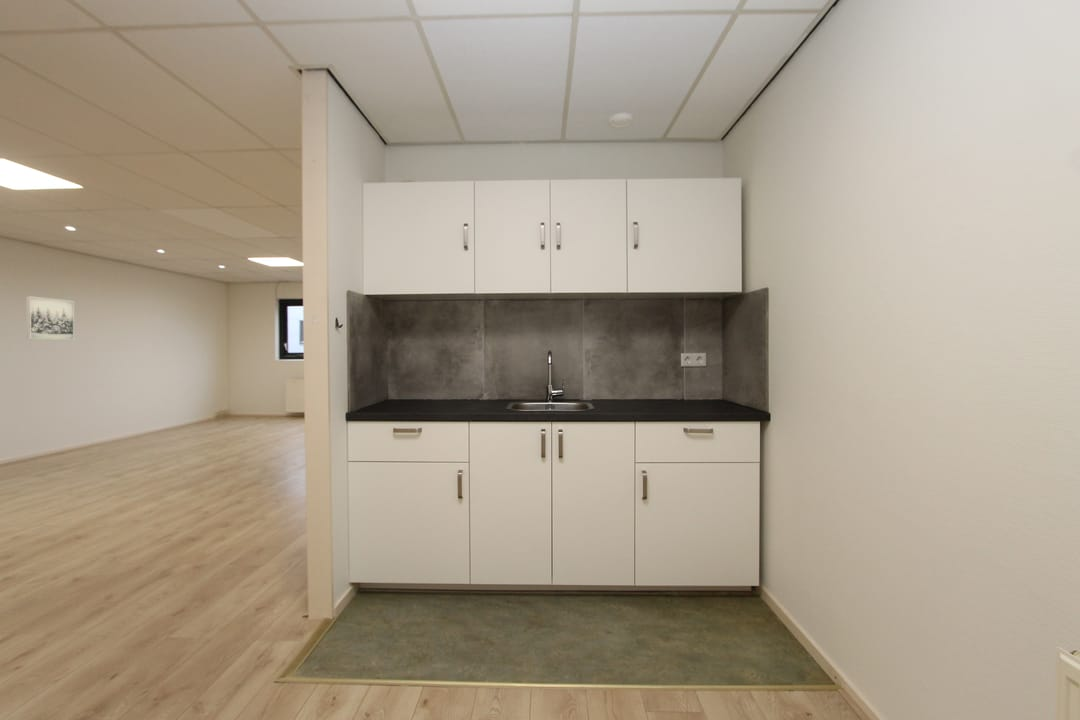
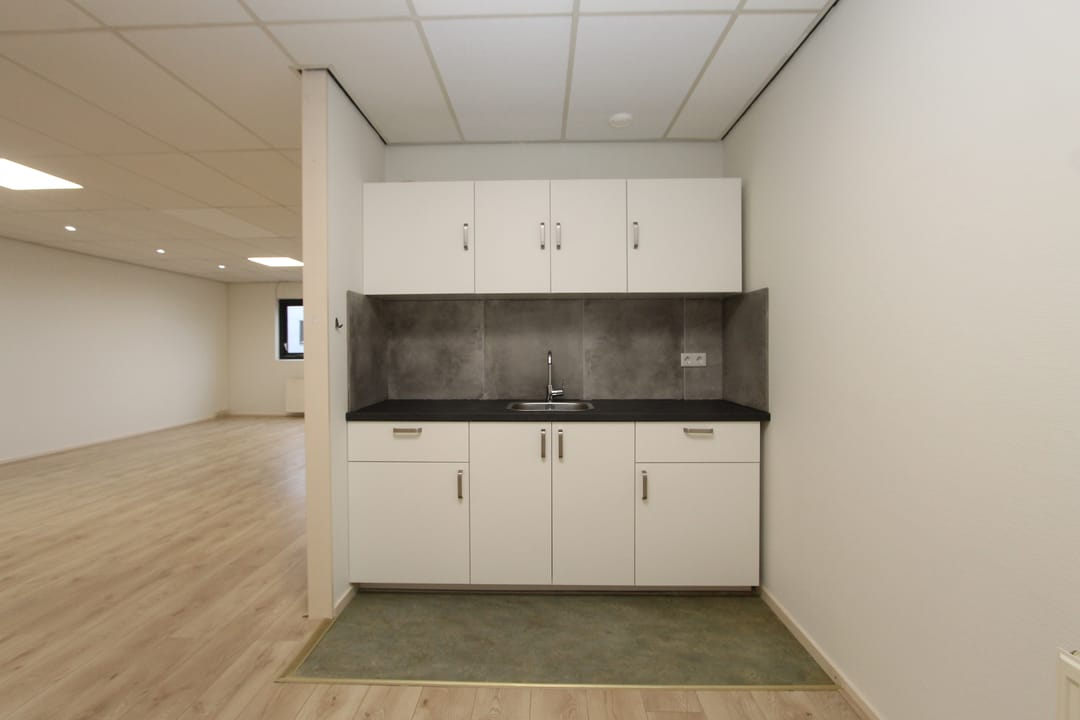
- wall art [25,295,76,341]
